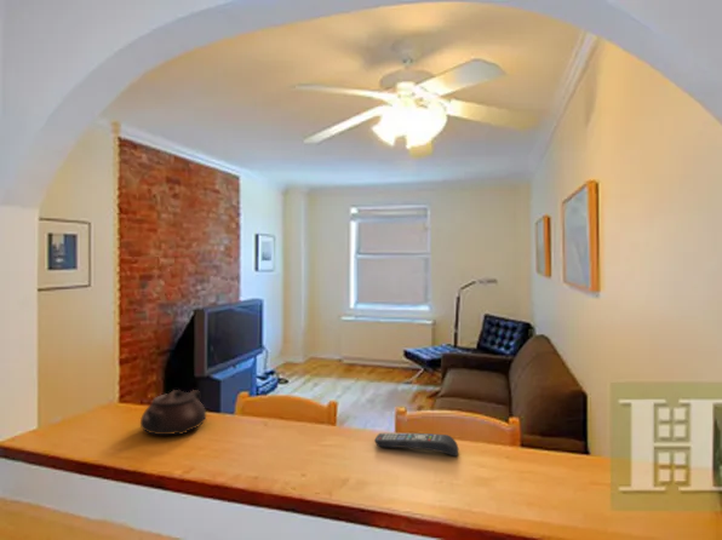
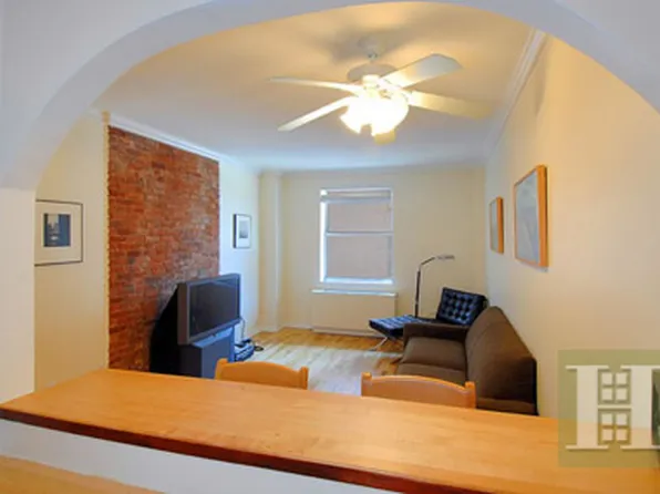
- teapot [139,389,207,436]
- remote control [373,432,459,458]
